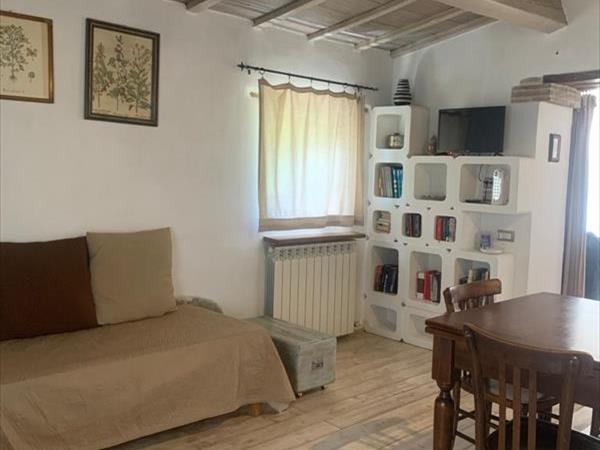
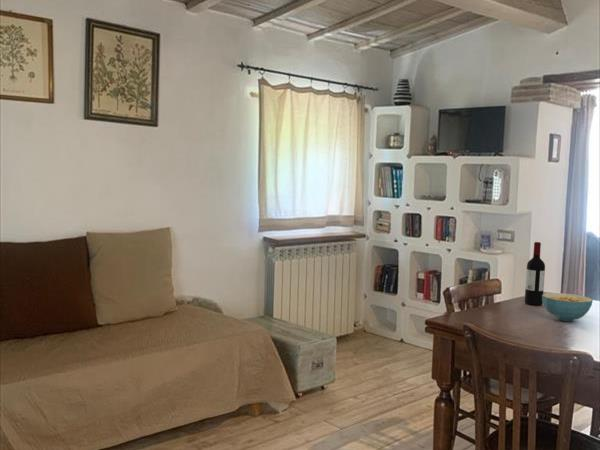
+ cereal bowl [542,292,594,322]
+ wine bottle [524,241,546,306]
